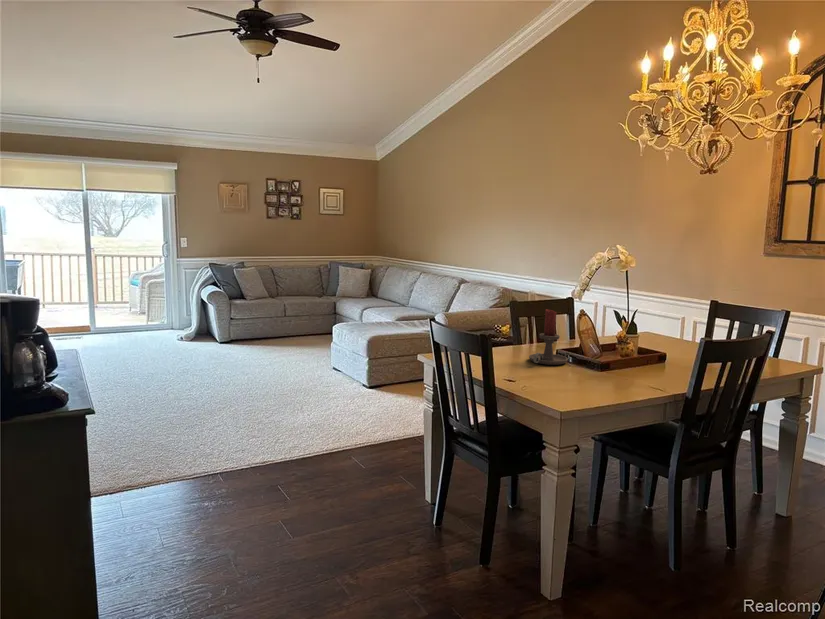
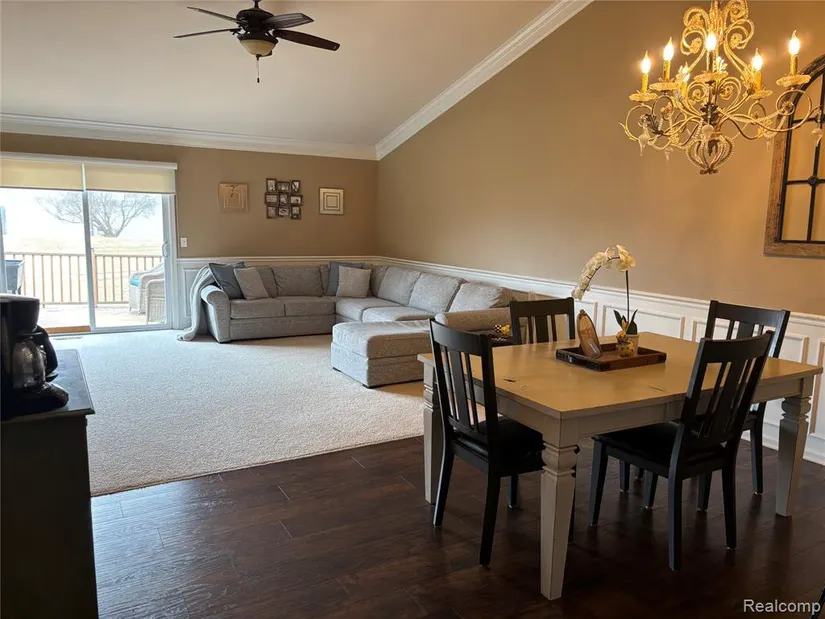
- candle holder [528,309,569,366]
